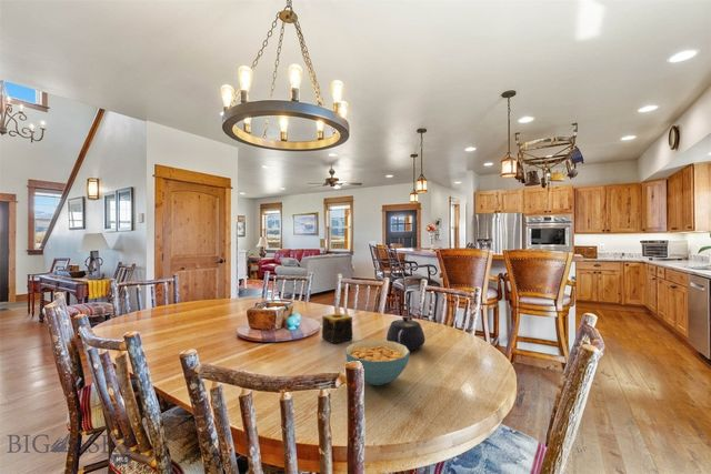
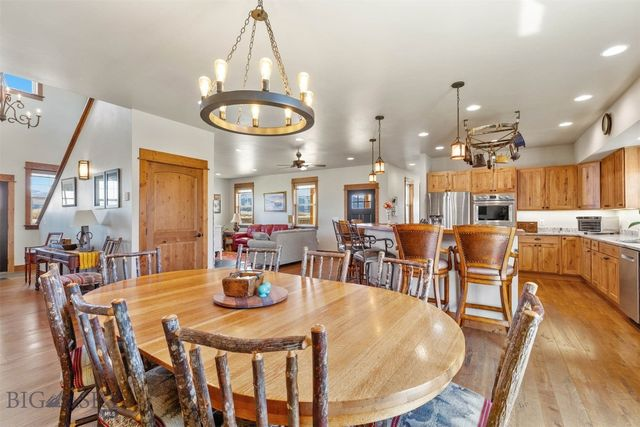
- teapot [385,315,427,352]
- cereal bowl [344,339,411,386]
- candle [321,312,353,344]
